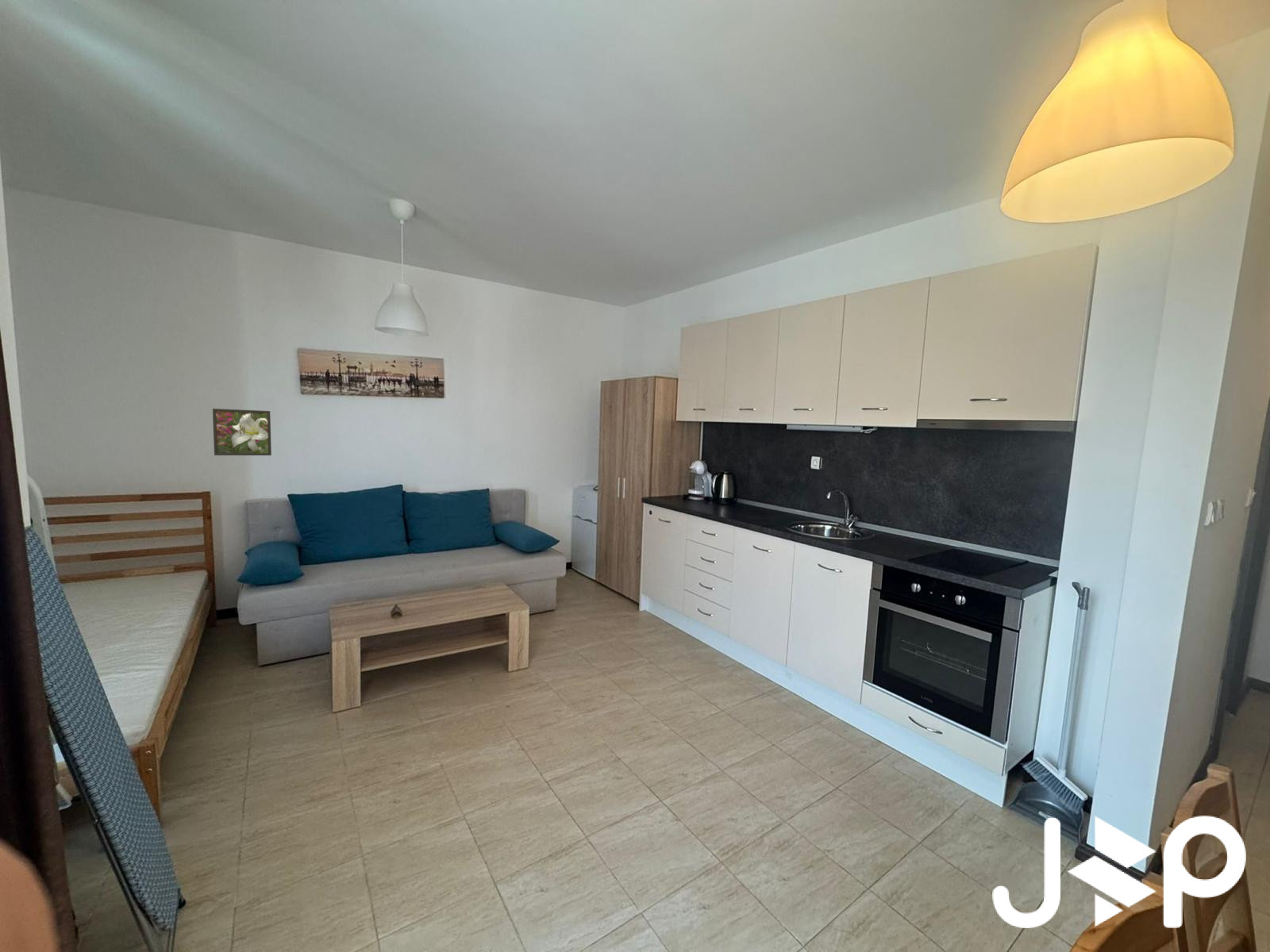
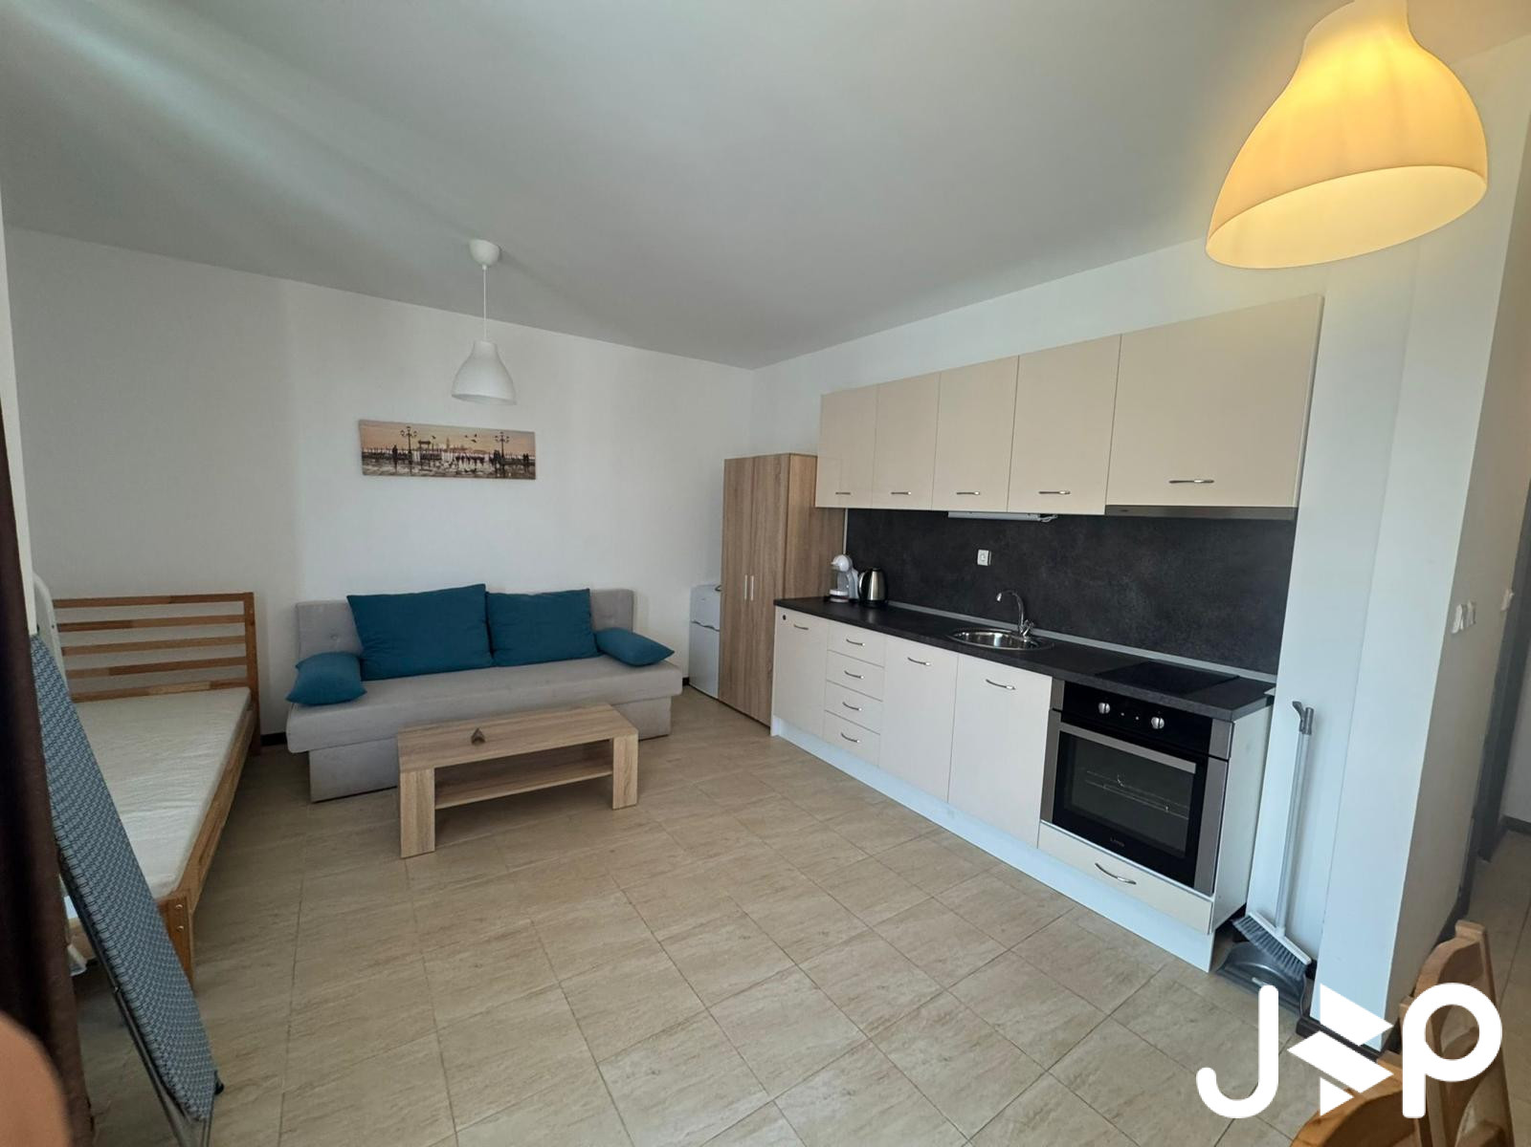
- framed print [212,408,272,456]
